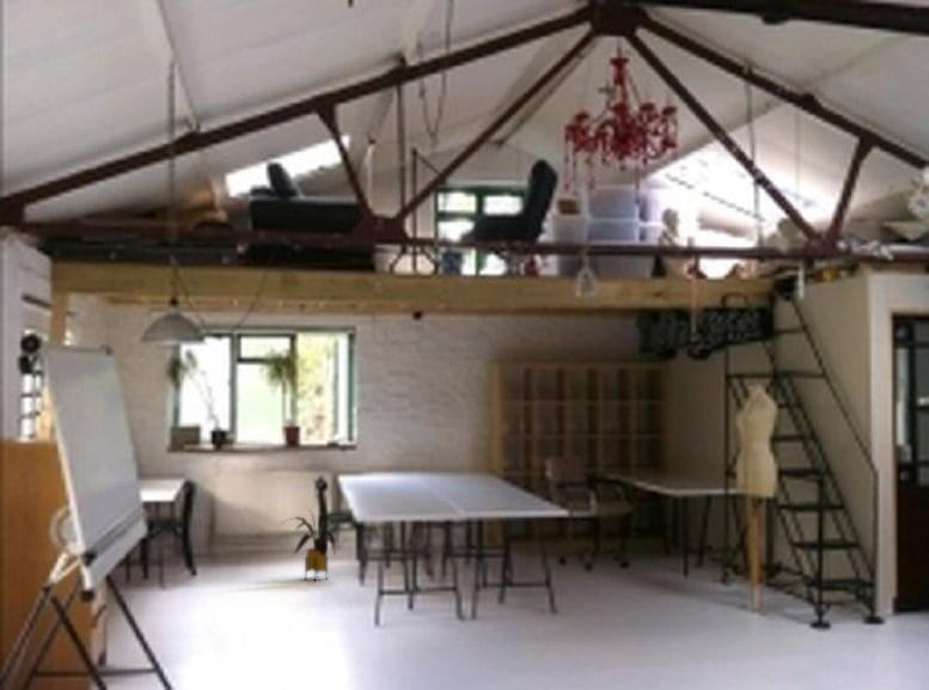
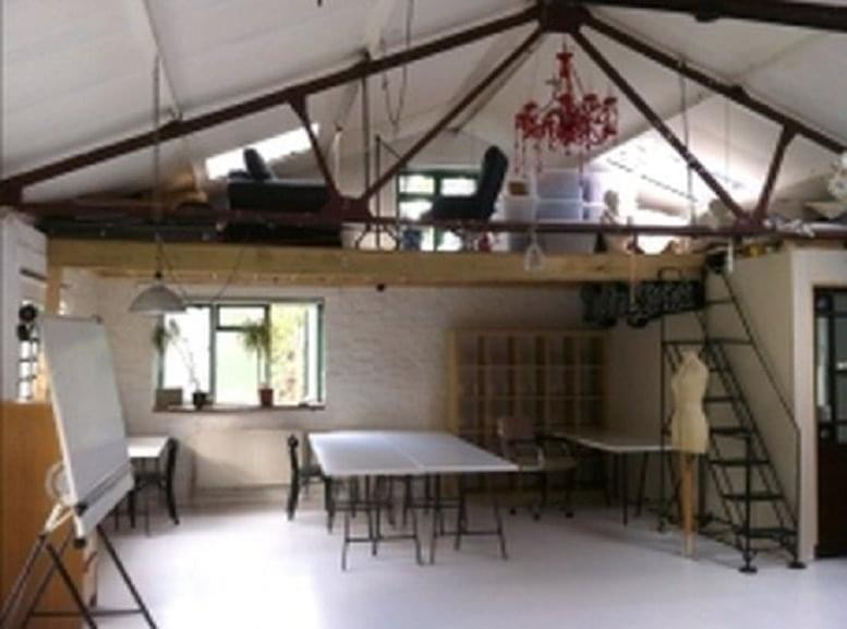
- house plant [279,508,352,582]
